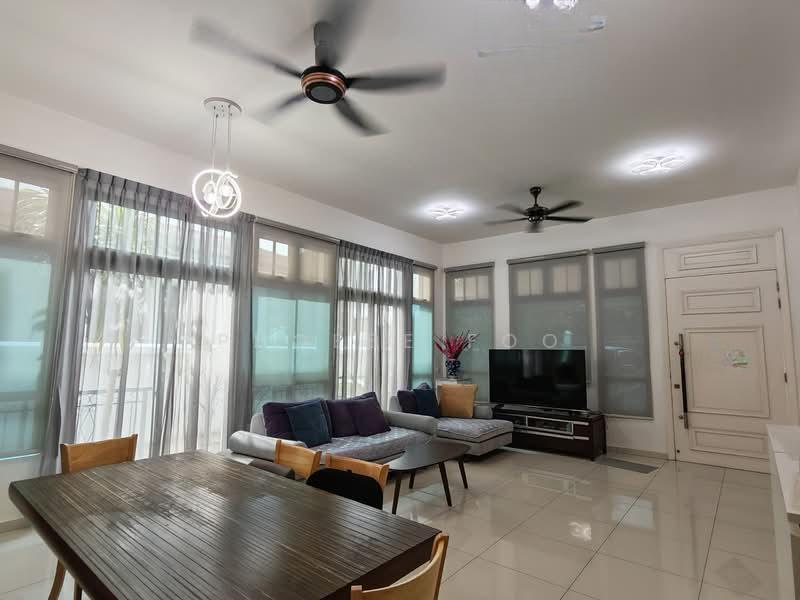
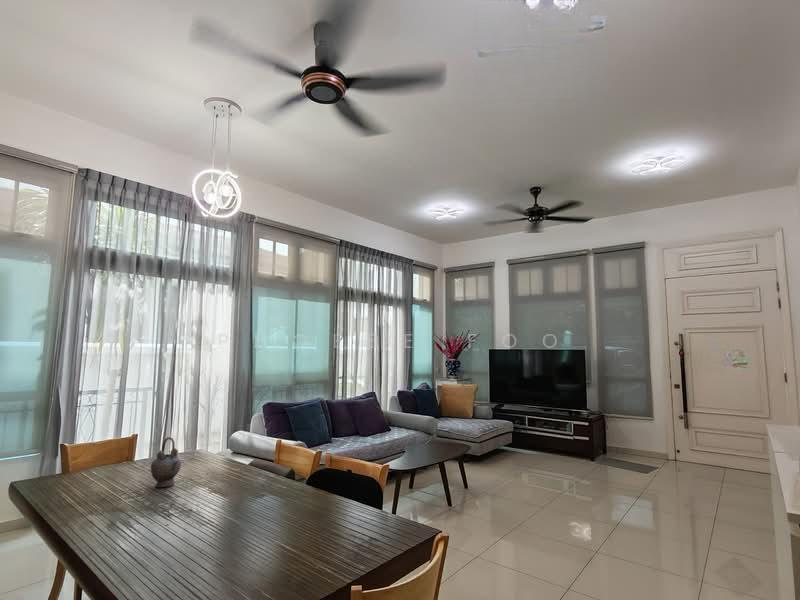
+ teapot [150,436,182,488]
